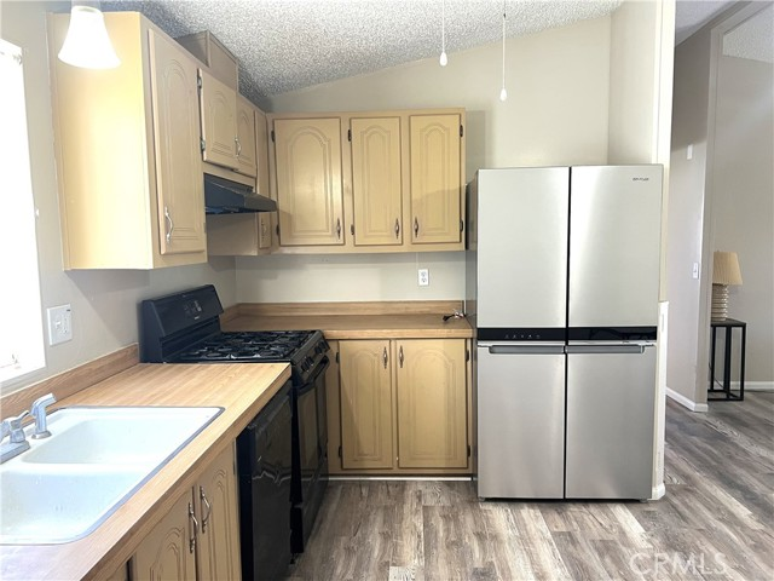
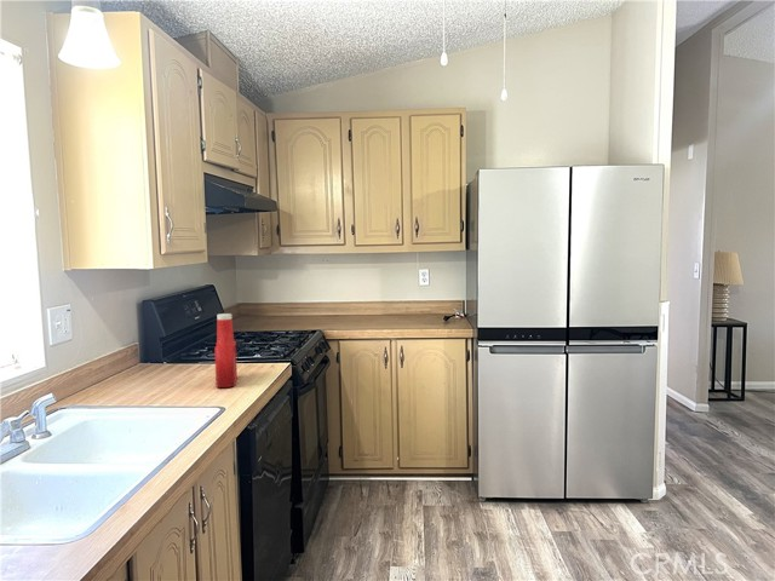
+ soap bottle [213,312,239,389]
